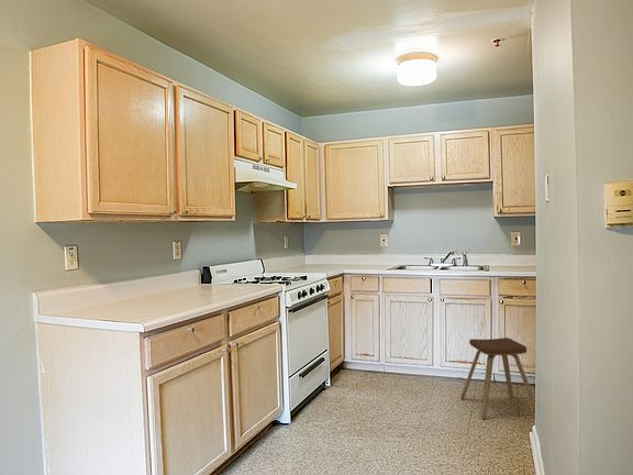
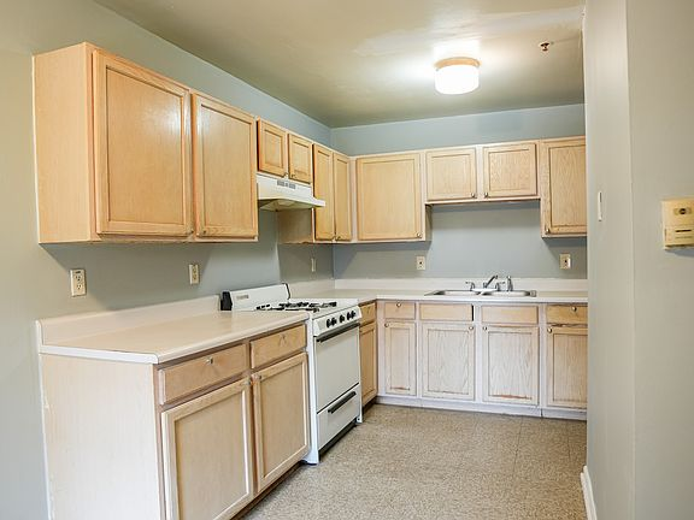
- music stool [460,336,536,420]
